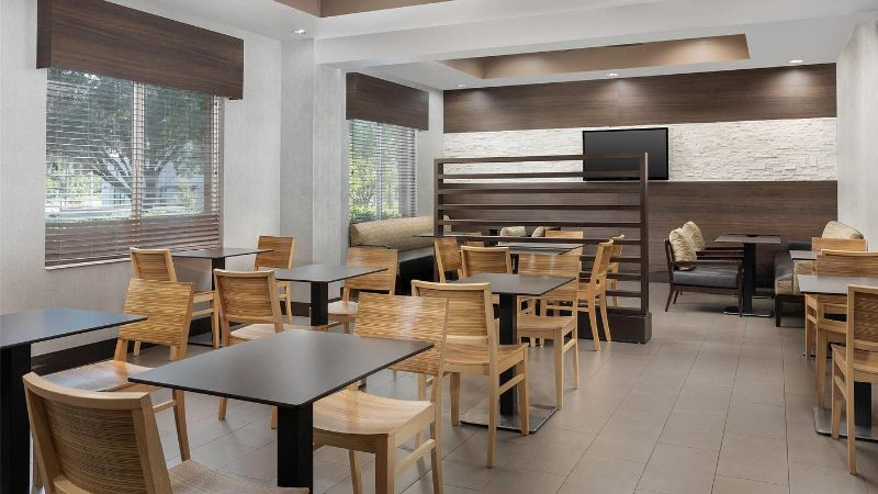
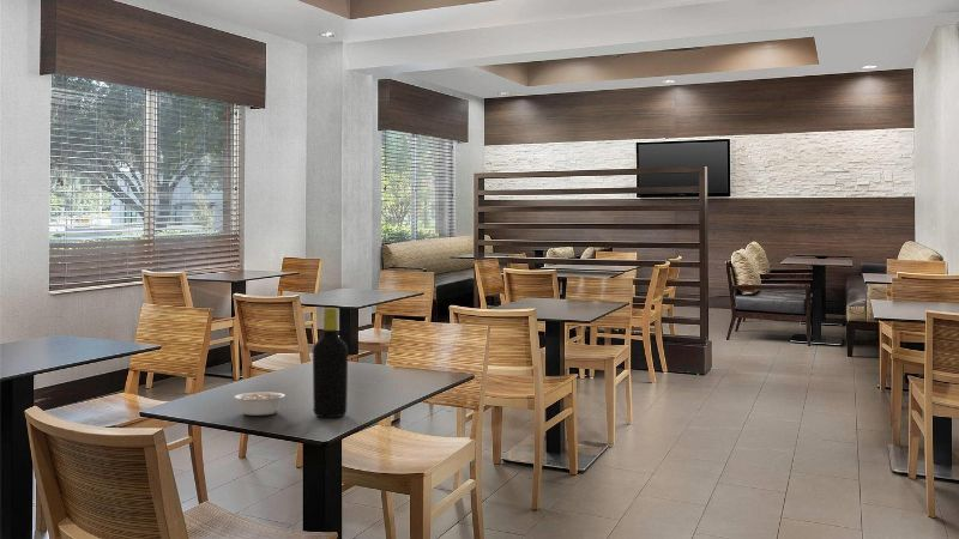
+ legume [234,392,287,417]
+ bottle [312,307,349,418]
